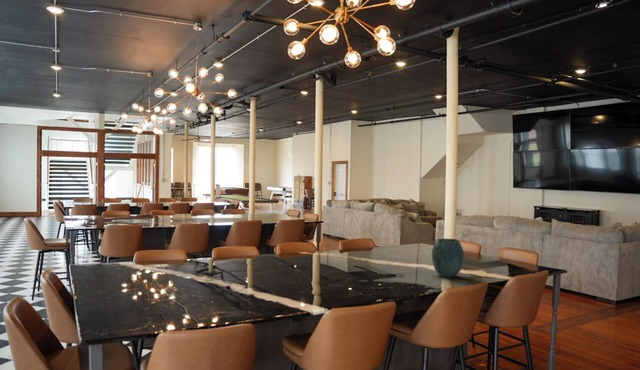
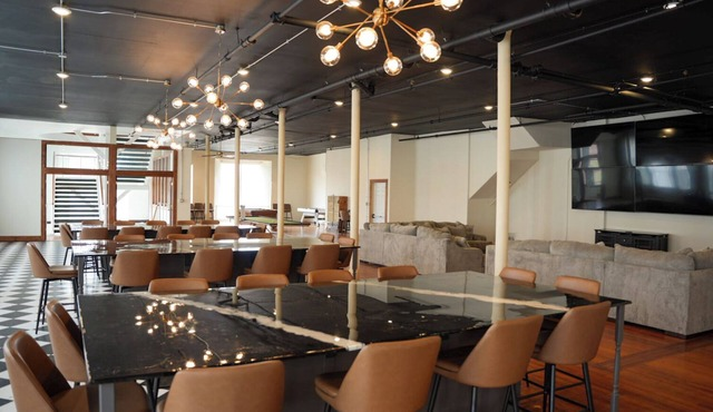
- vase [431,238,465,279]
